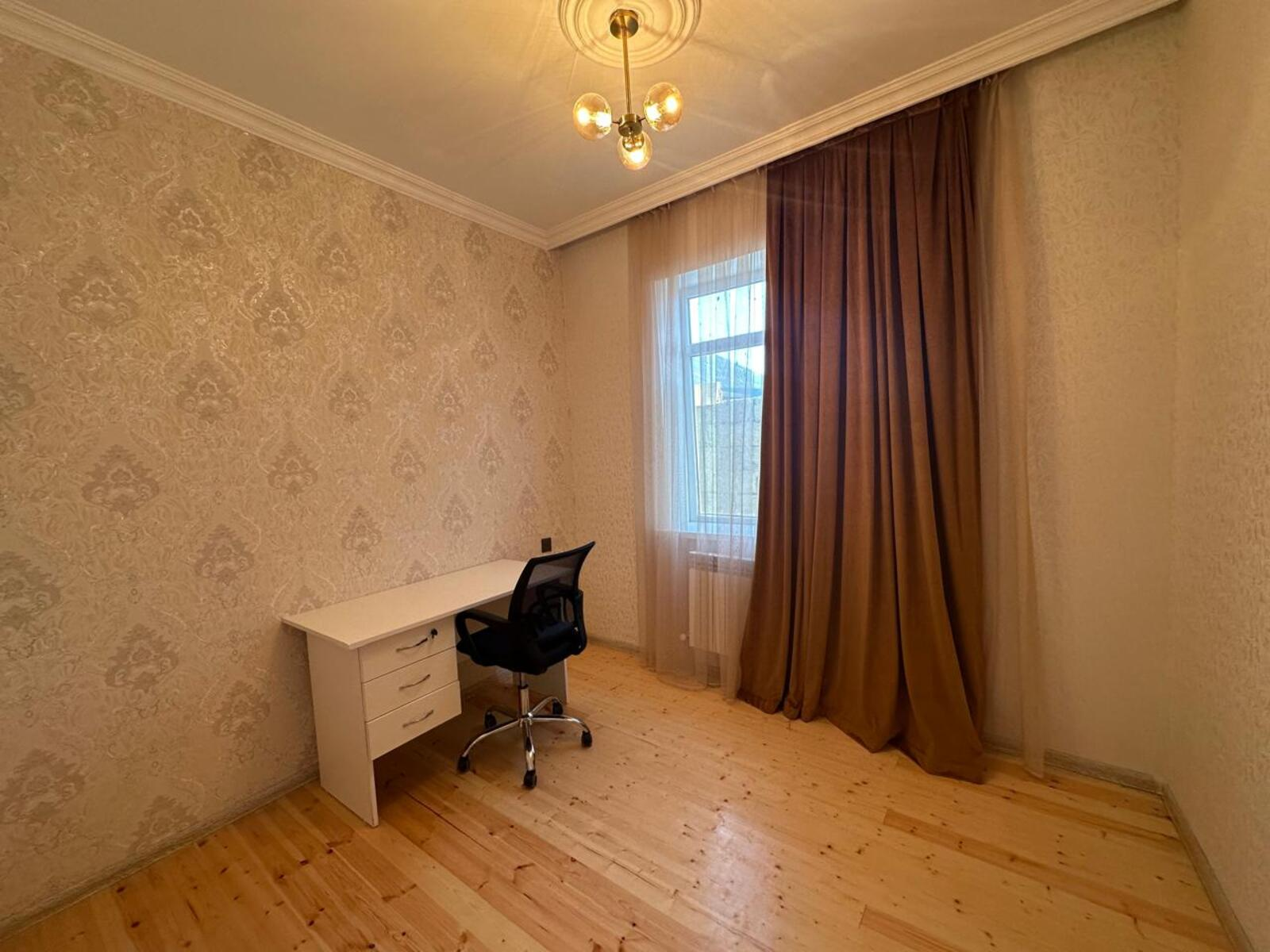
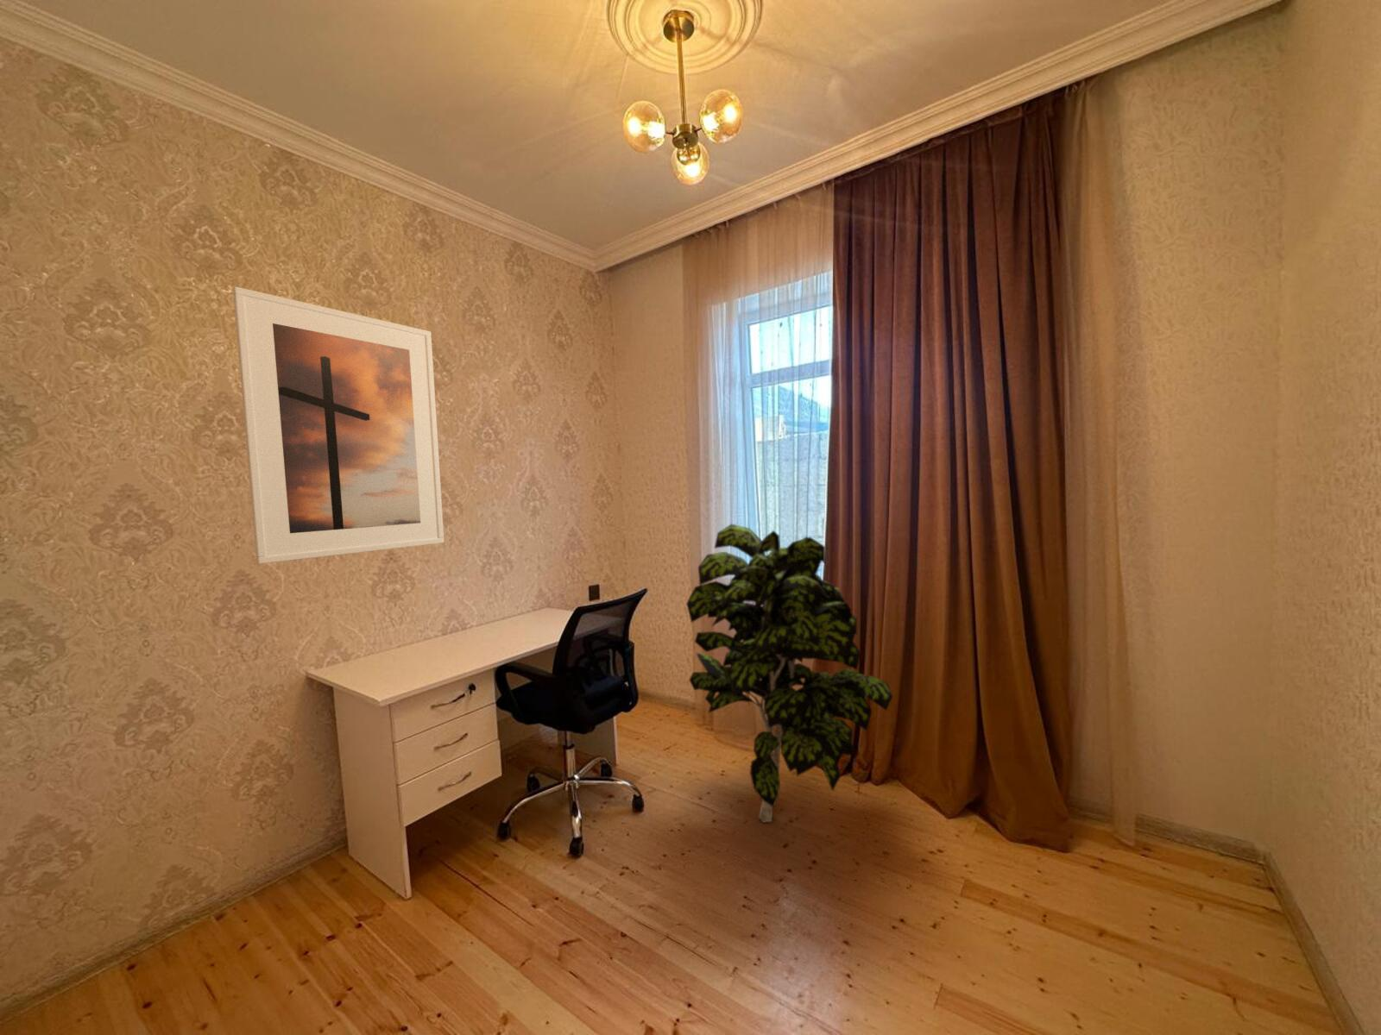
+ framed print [233,286,445,565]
+ indoor plant [685,523,894,824]
